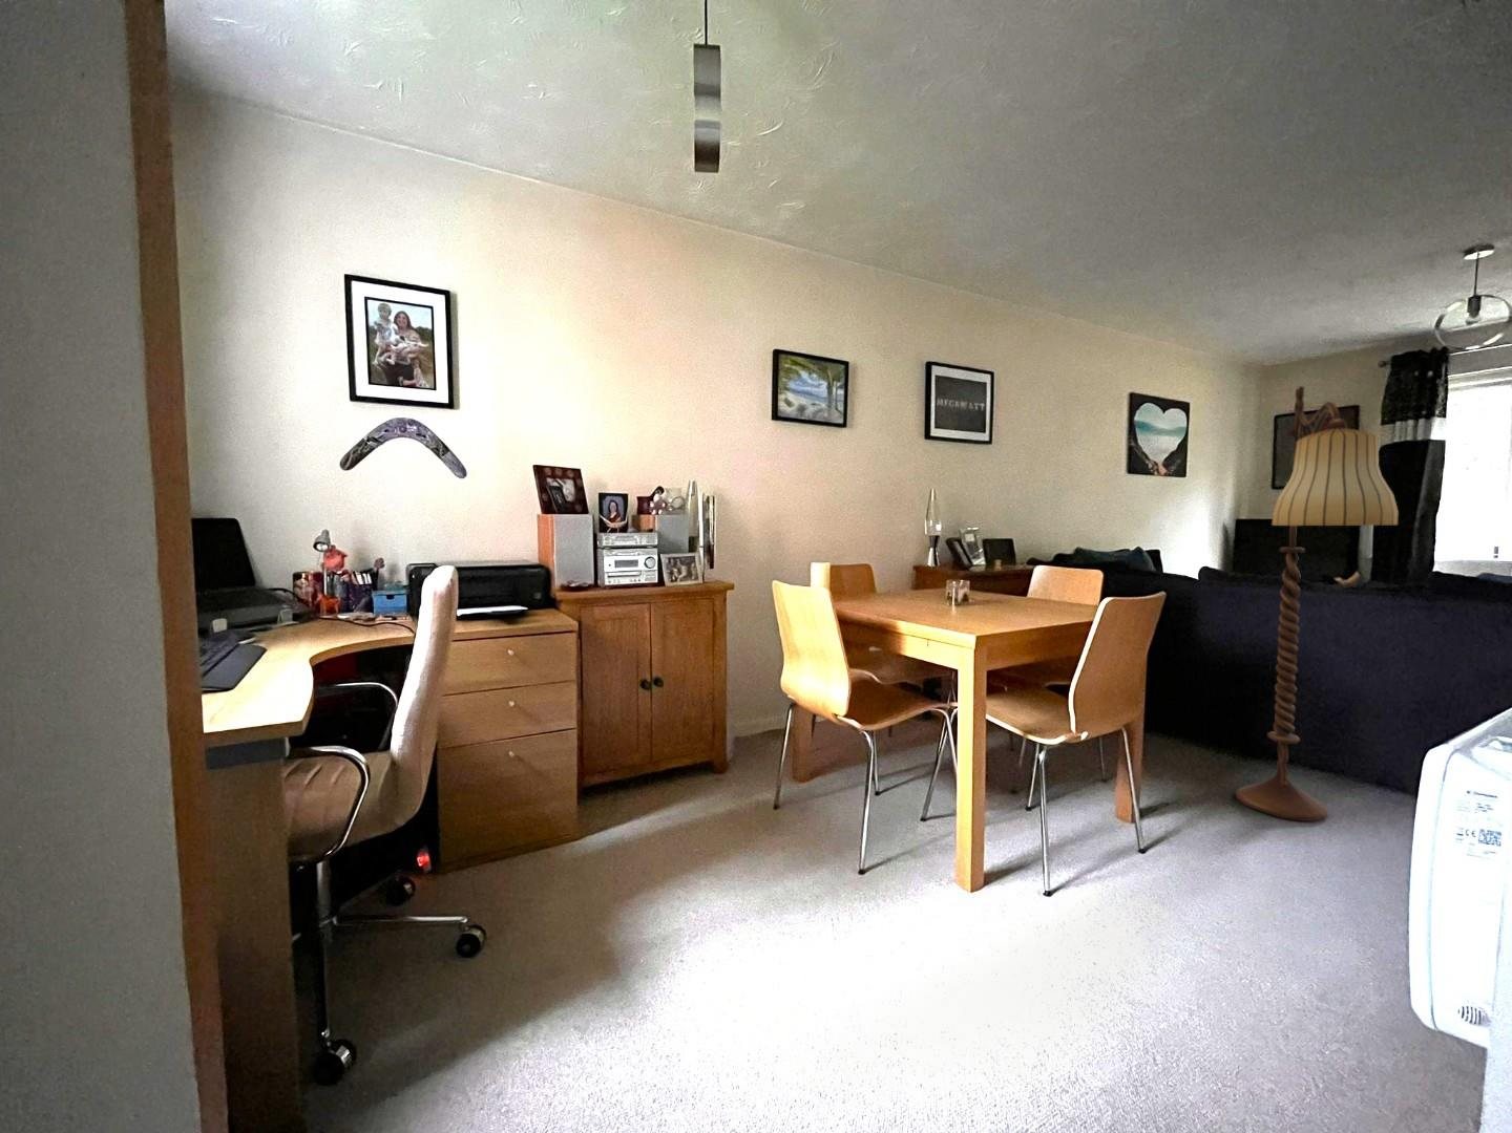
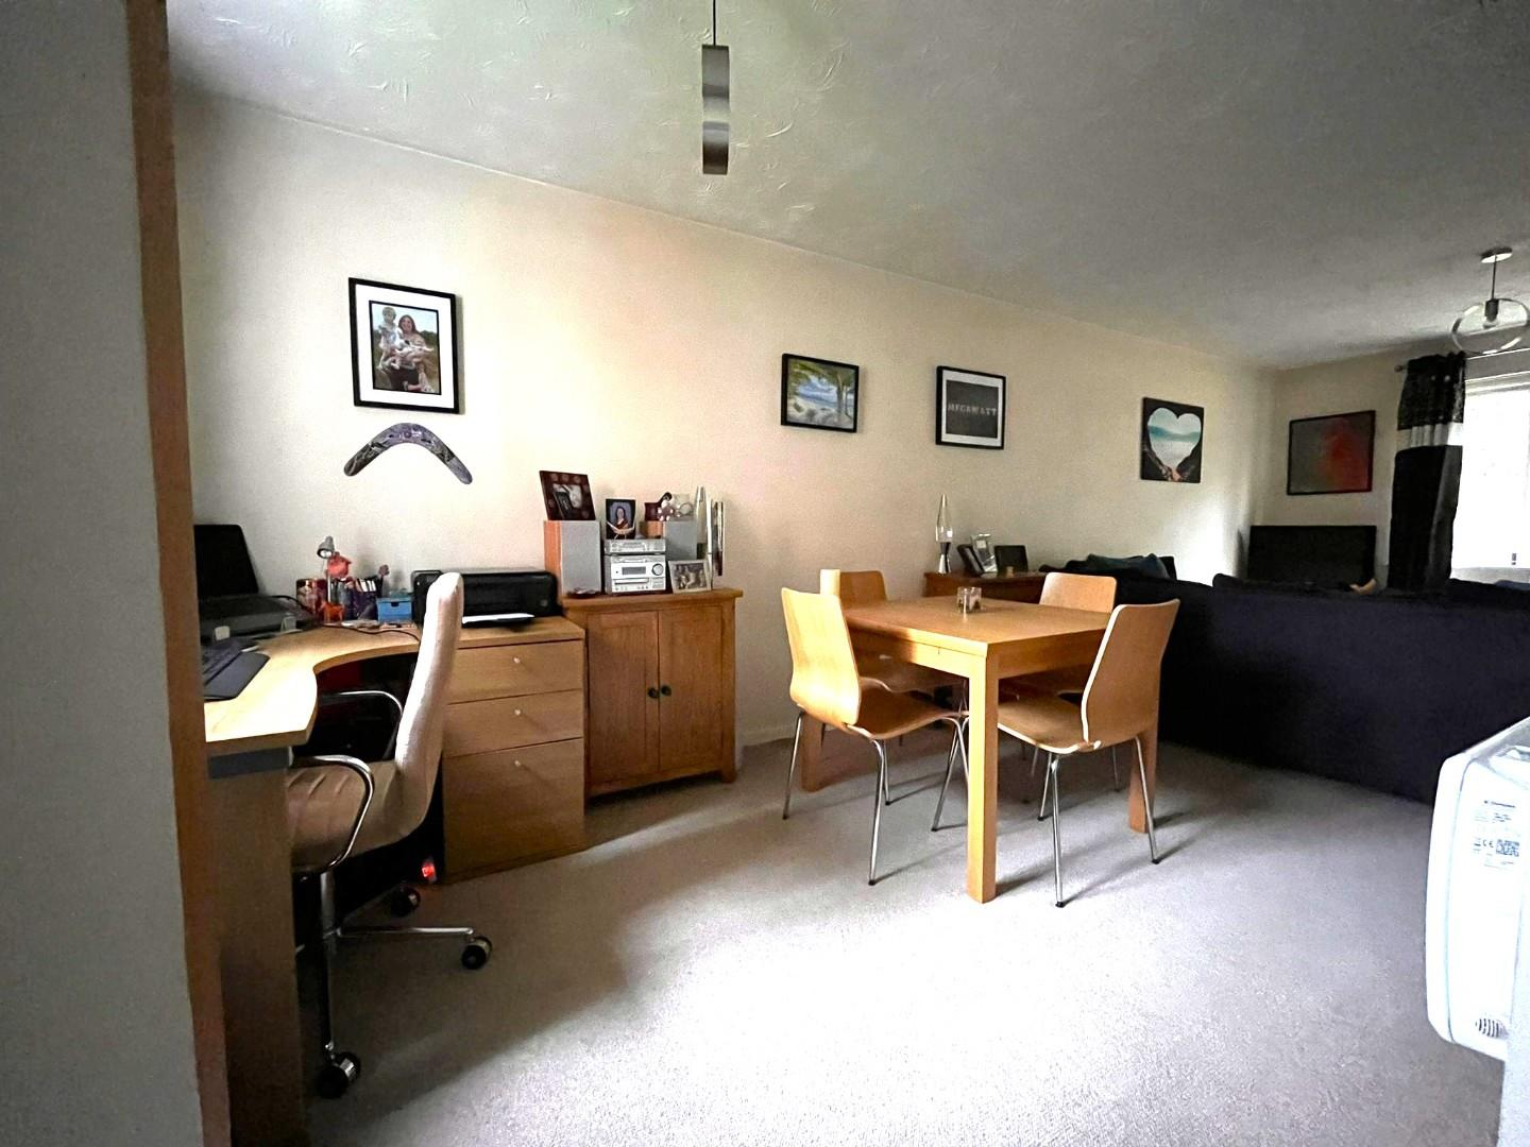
- floor lamp [1235,386,1400,822]
